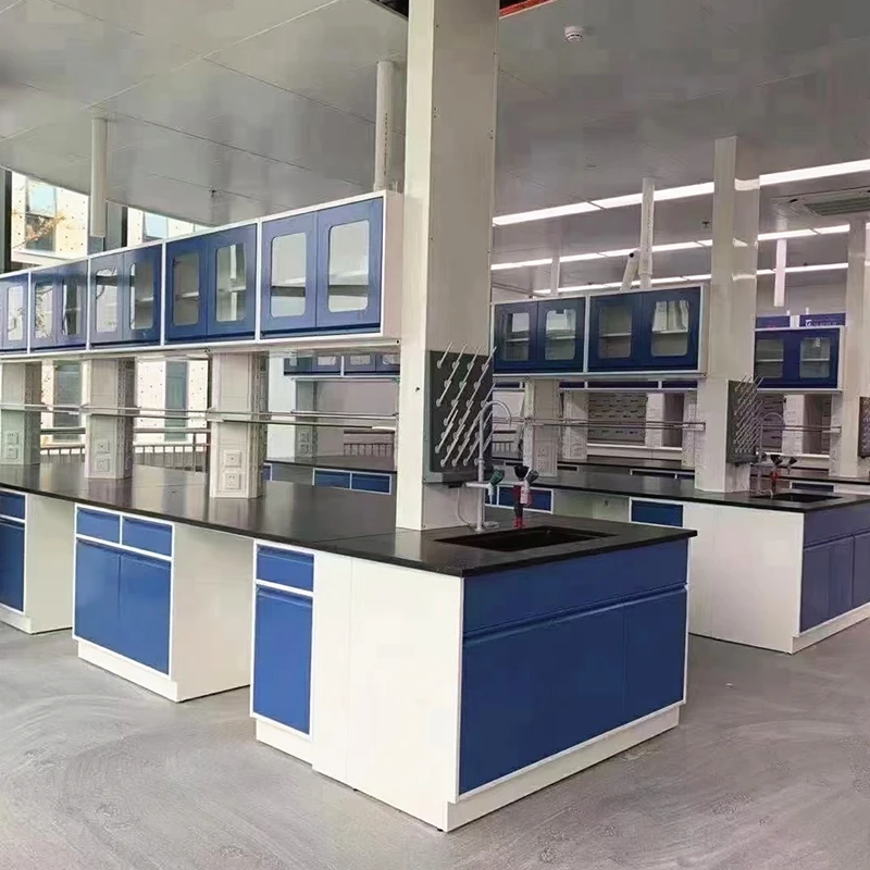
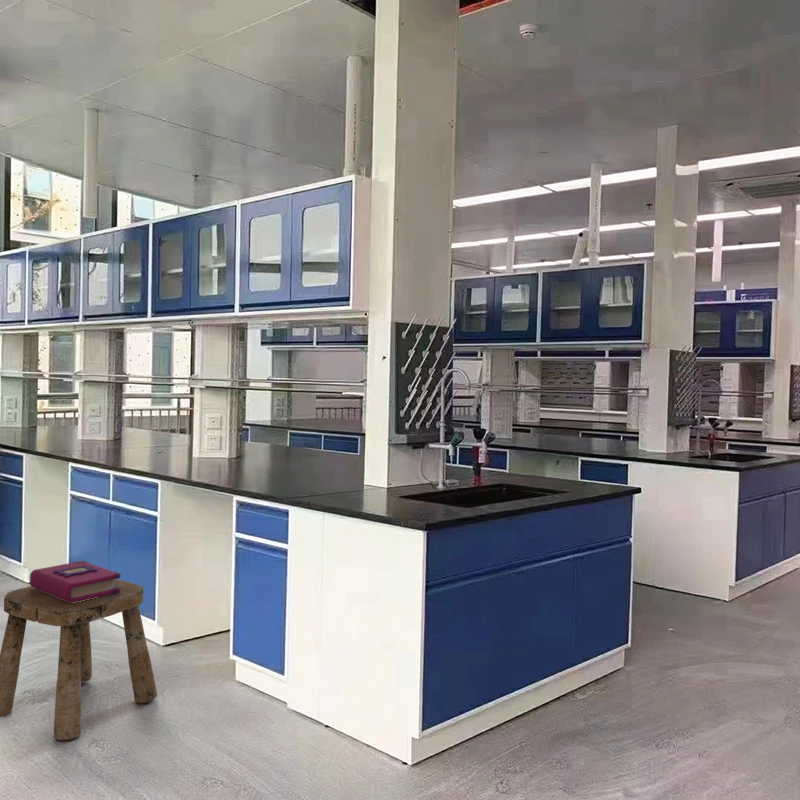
+ stool [0,578,158,741]
+ book [29,560,121,603]
